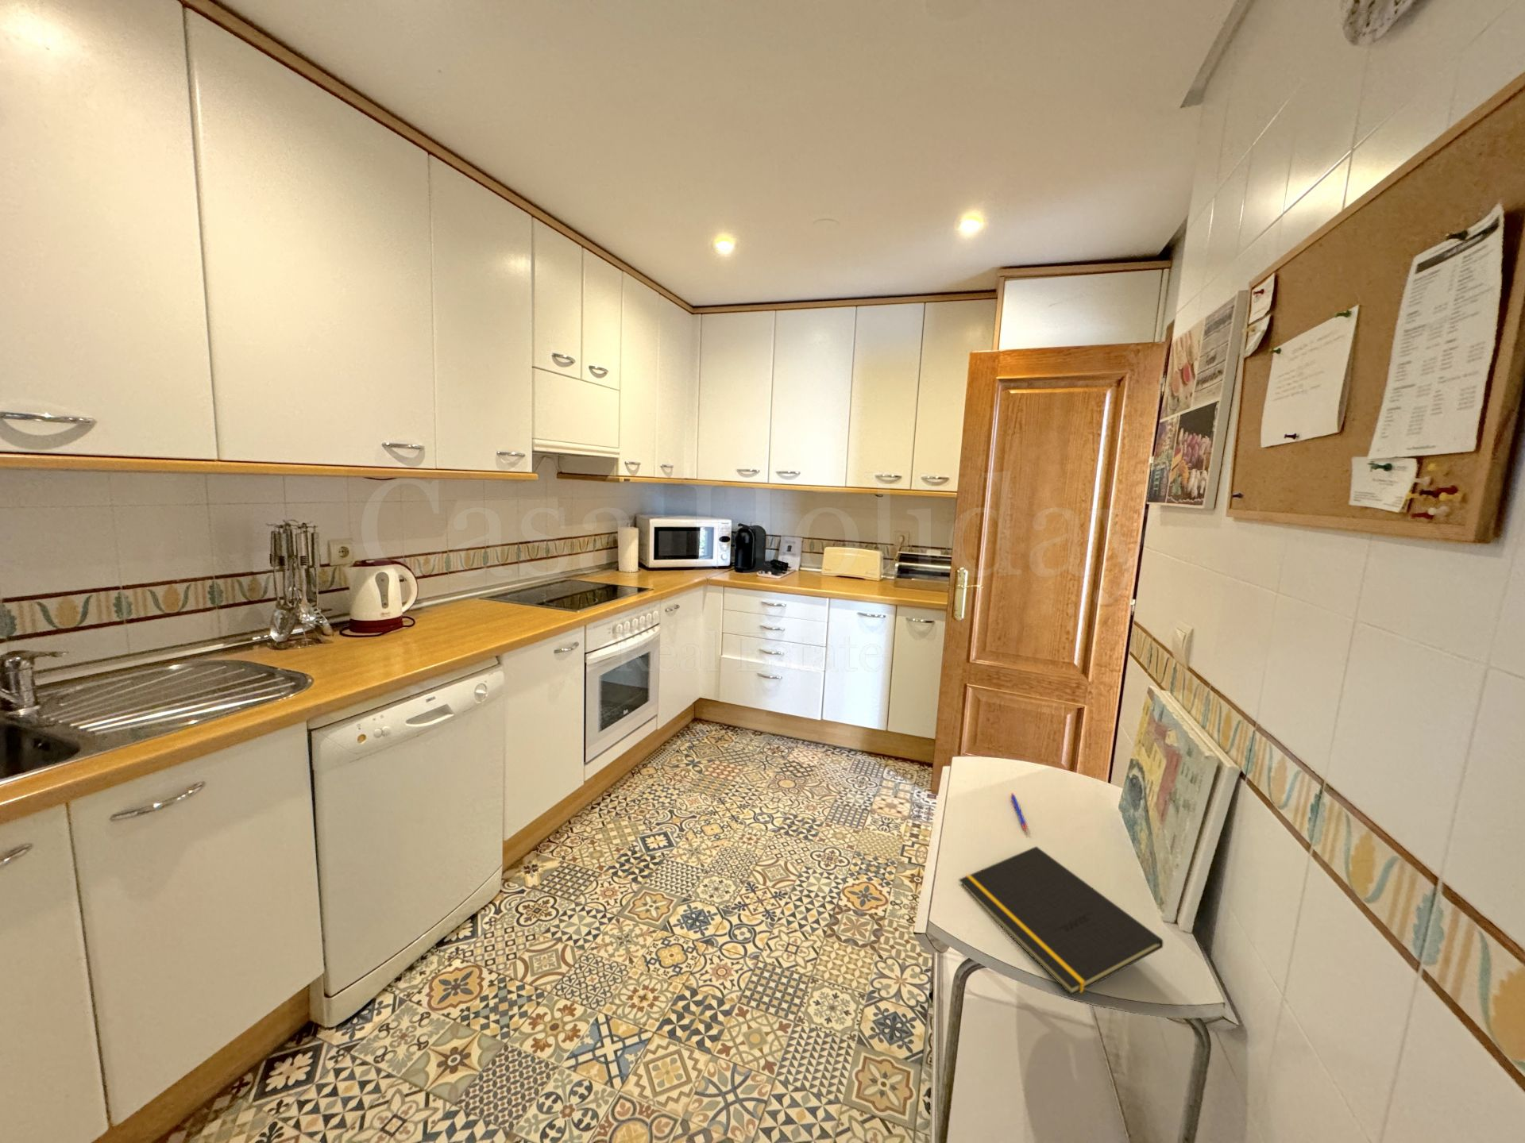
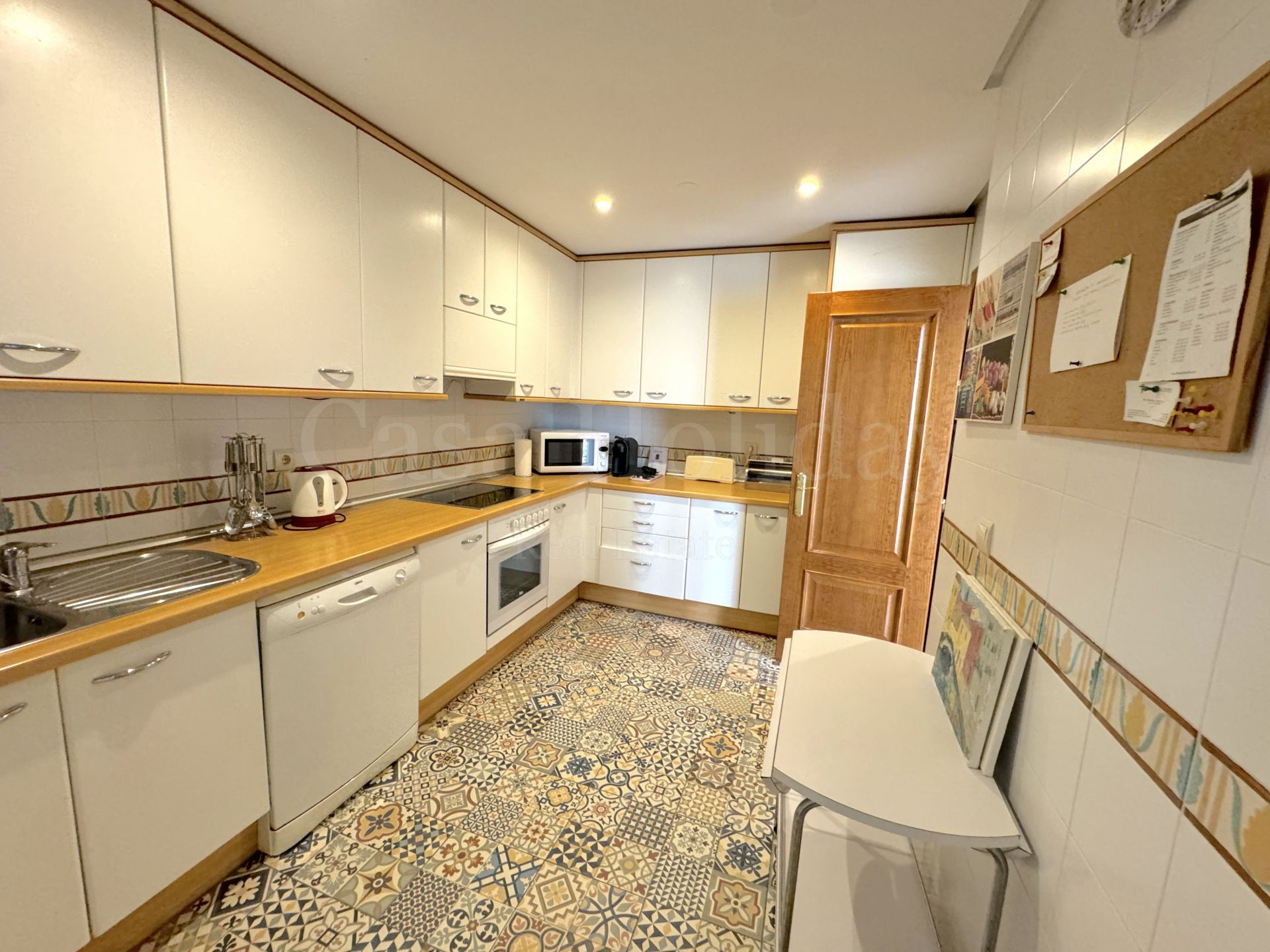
- notepad [958,845,1165,997]
- pen [1010,792,1028,833]
